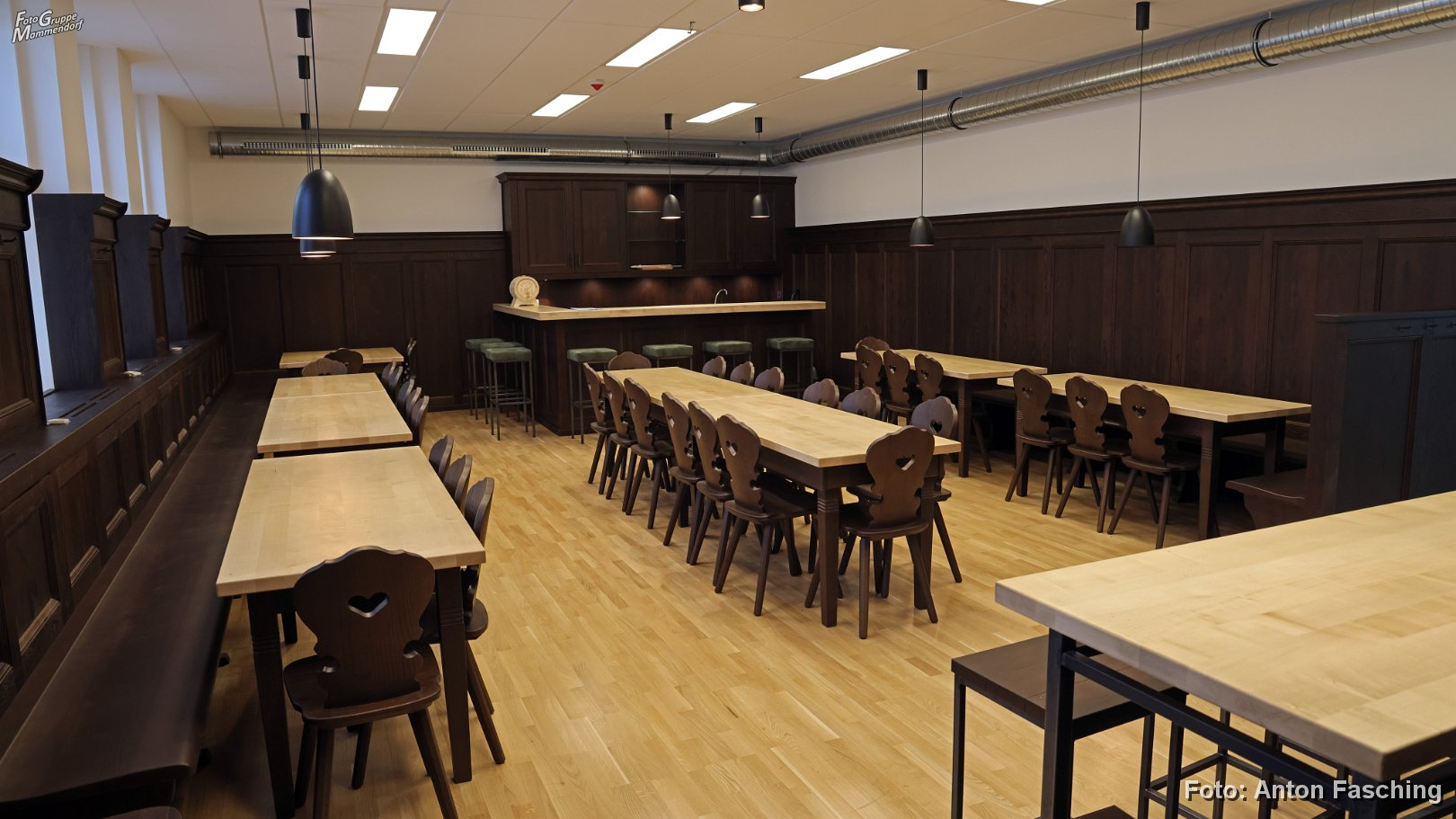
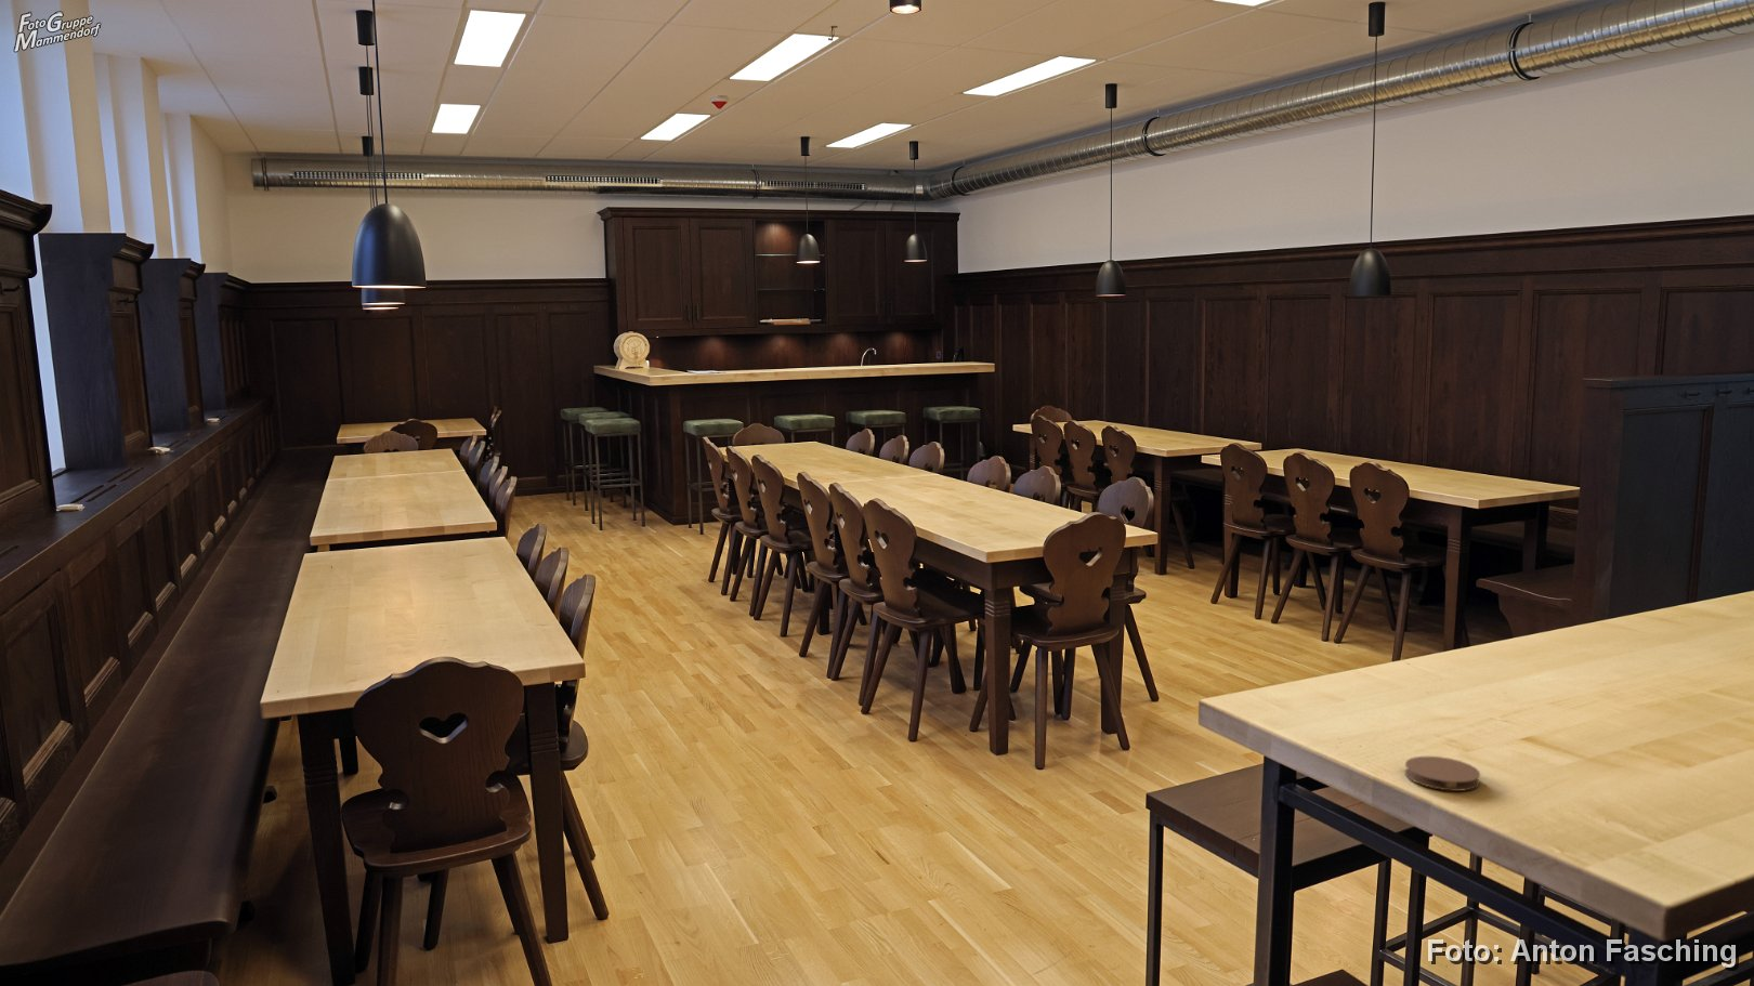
+ coaster [1403,756,1482,792]
